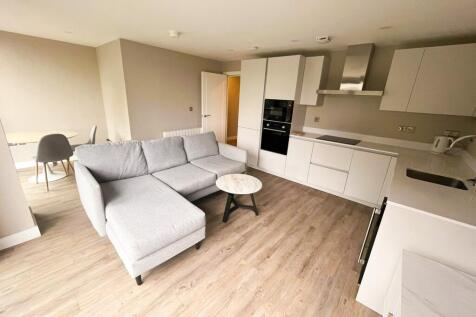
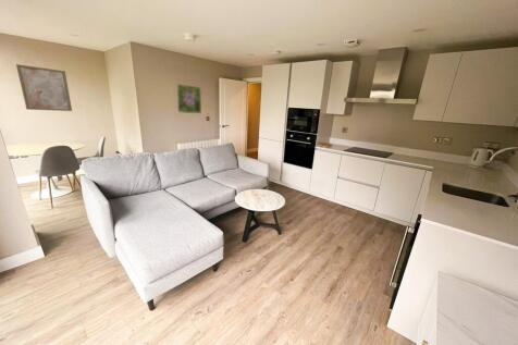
+ wall art [15,63,73,112]
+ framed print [175,83,202,114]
